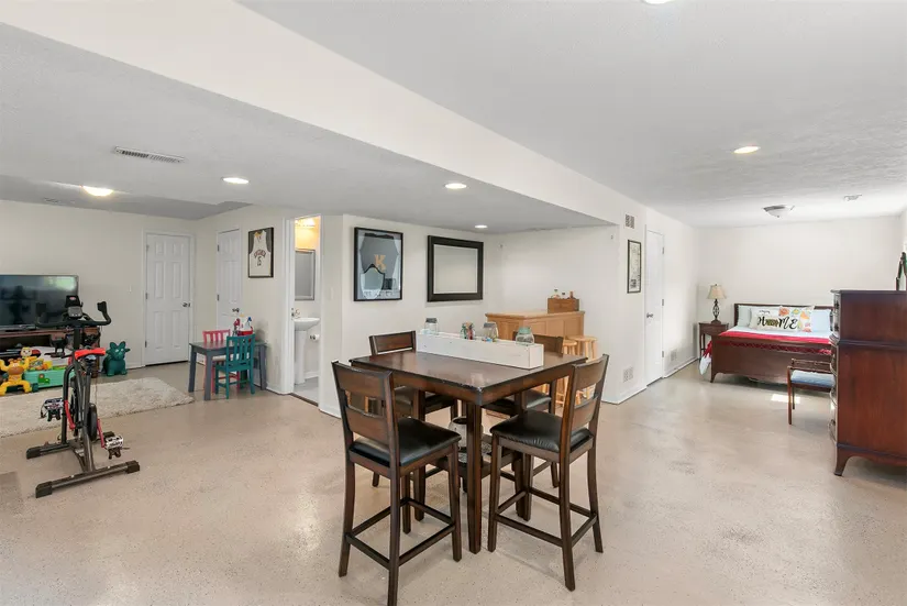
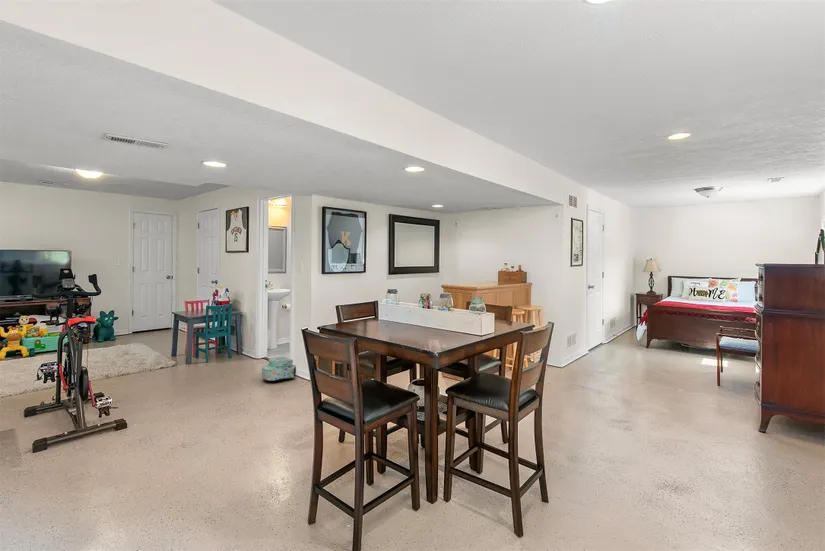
+ backpack [260,356,297,382]
